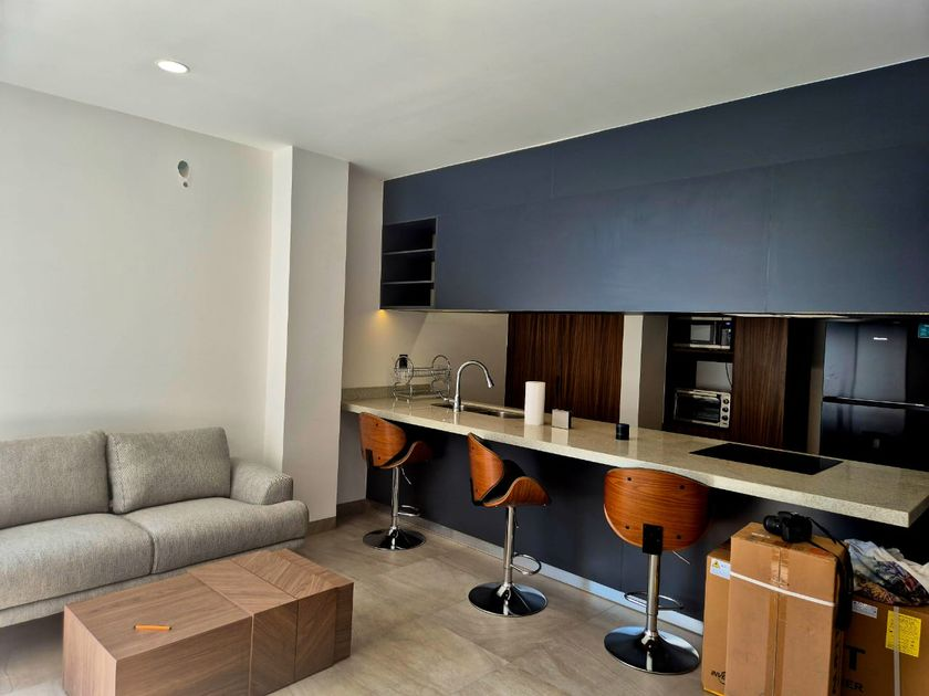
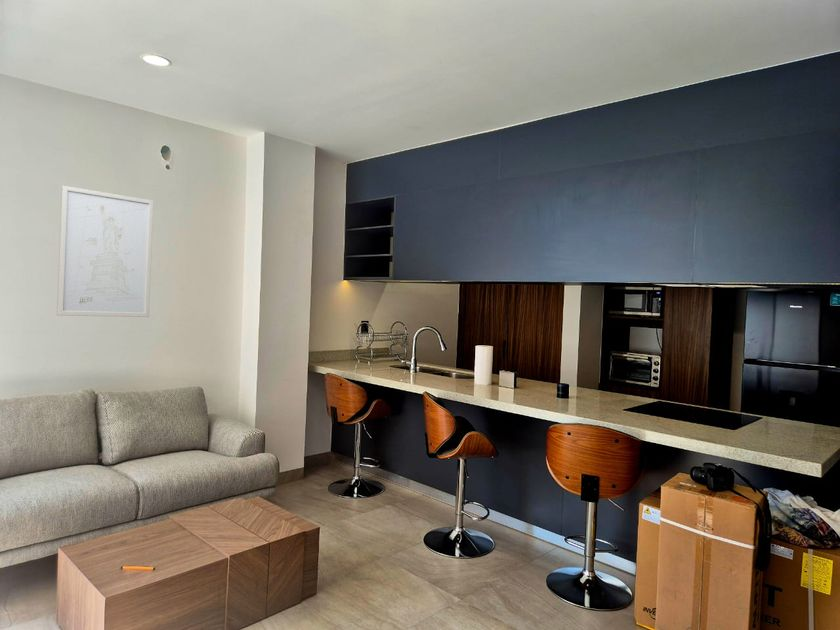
+ wall art [56,185,154,318]
